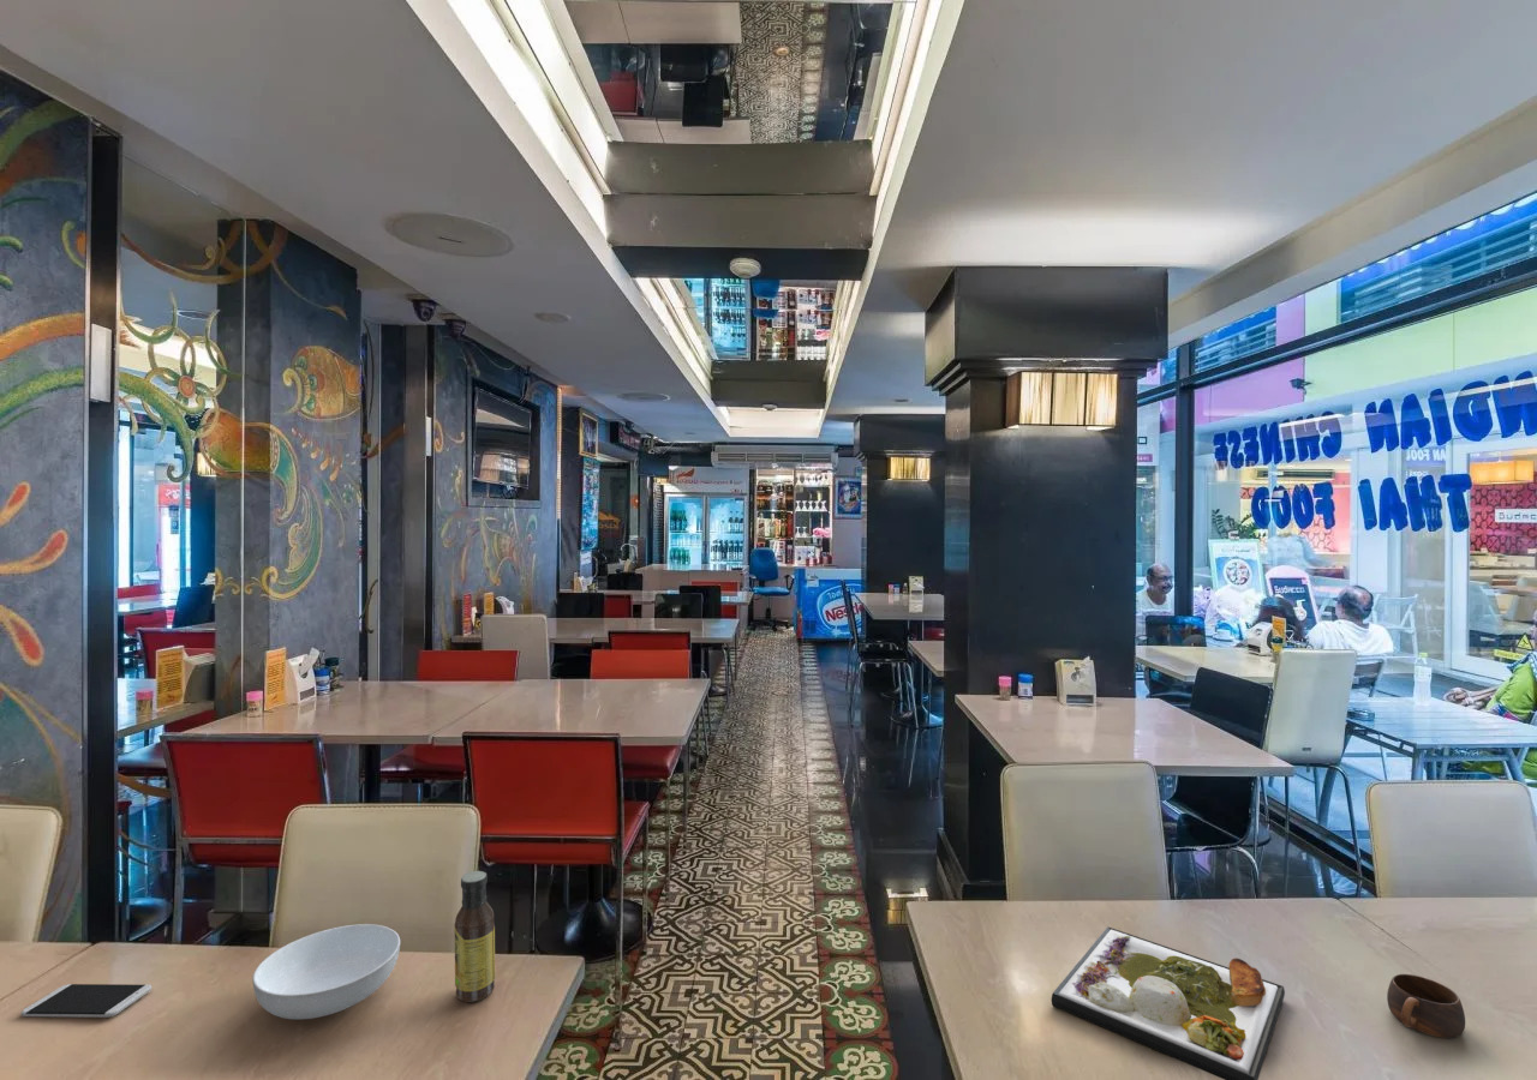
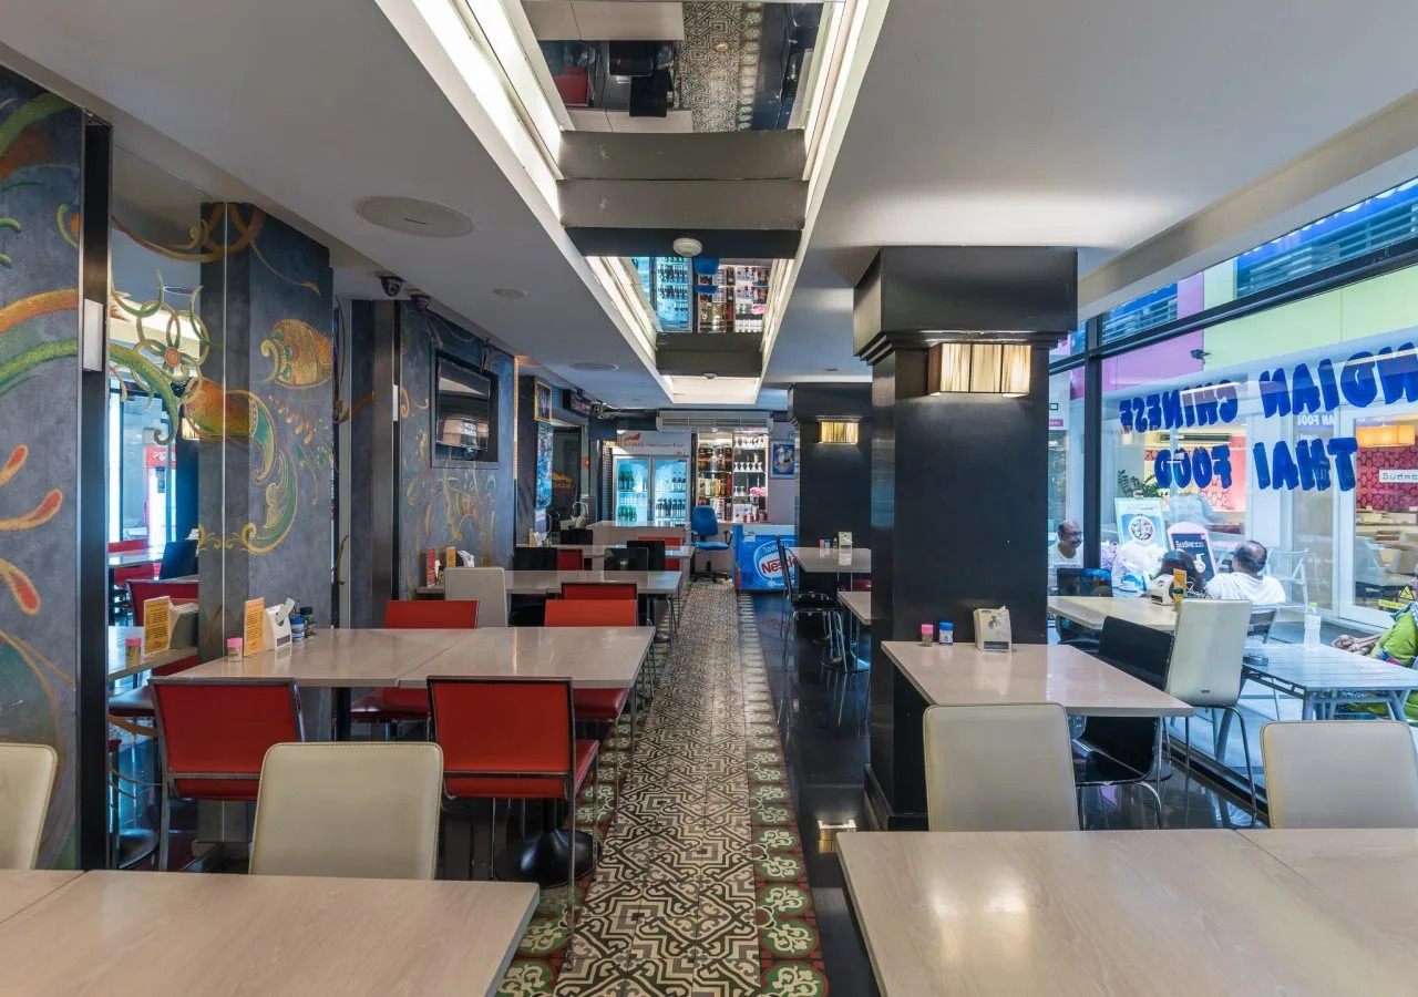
- sauce bottle [454,870,496,1003]
- dinner plate [1051,926,1286,1080]
- smartphone [20,983,152,1019]
- serving bowl [251,923,401,1020]
- cup [1386,973,1466,1039]
